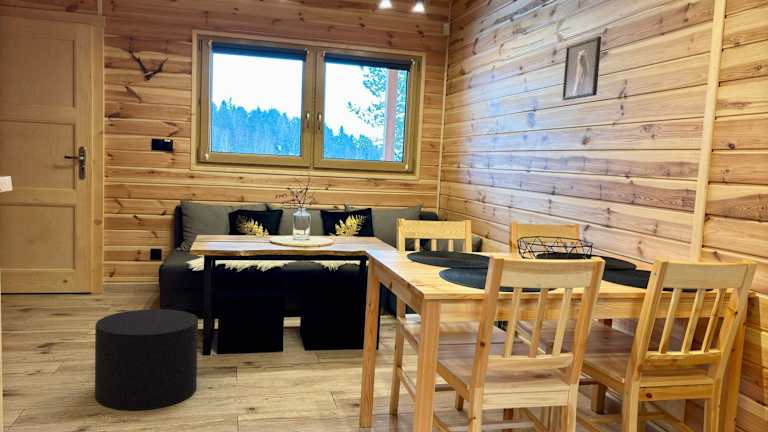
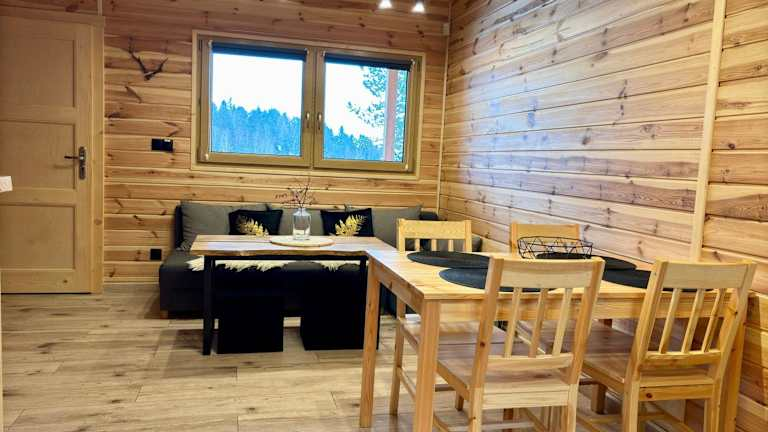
- stool [94,308,199,412]
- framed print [561,35,602,101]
